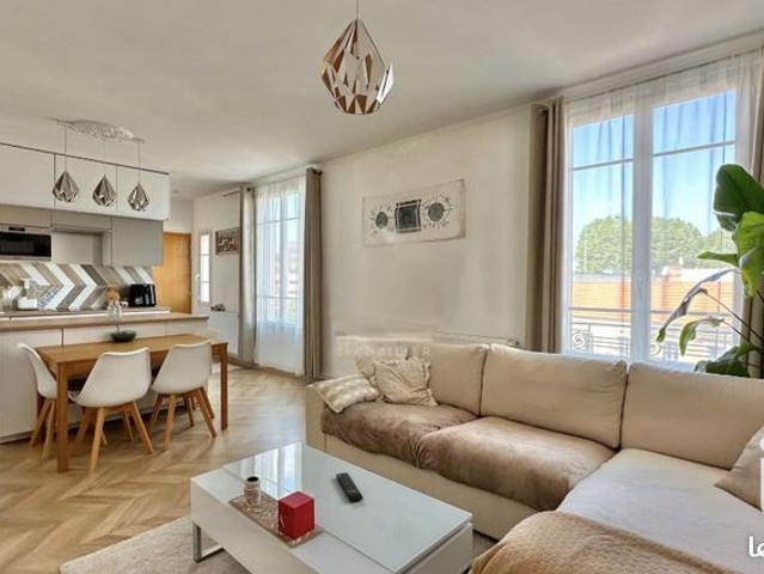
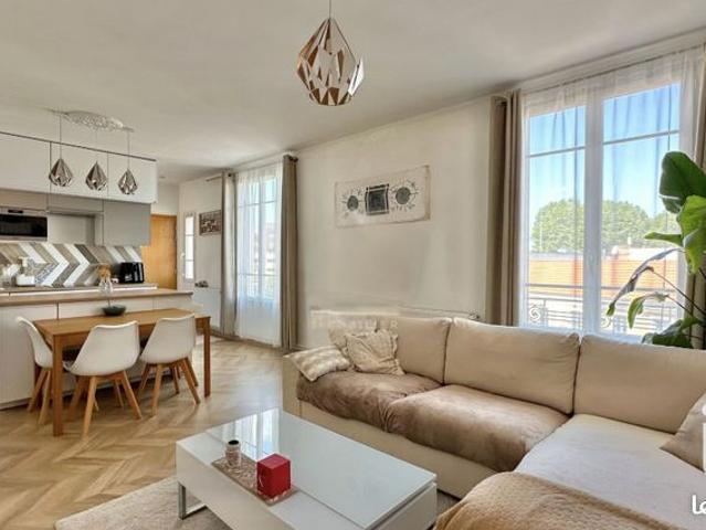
- remote control [335,471,365,502]
